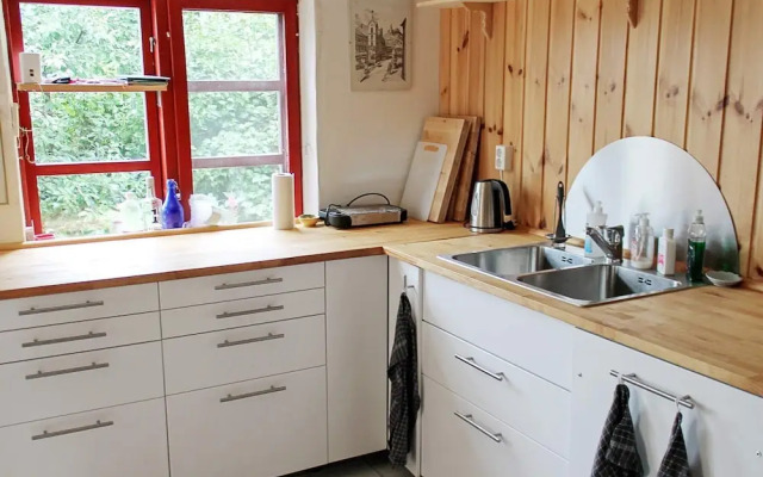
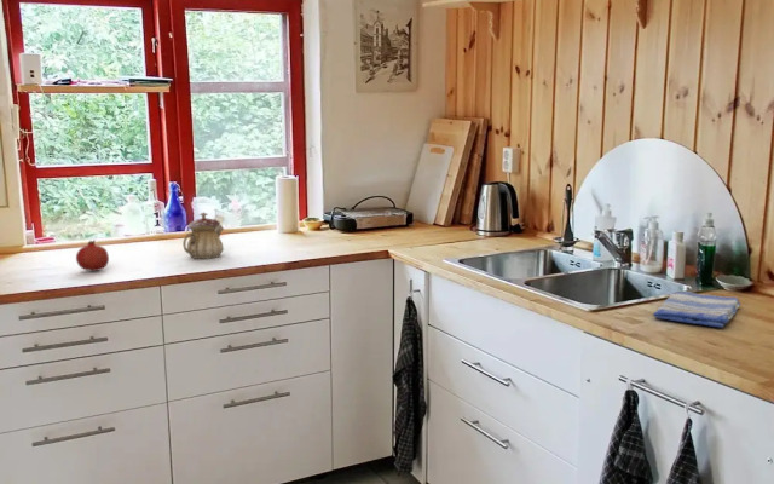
+ dish towel [652,290,743,329]
+ teapot [181,212,225,260]
+ fruit [75,238,110,272]
